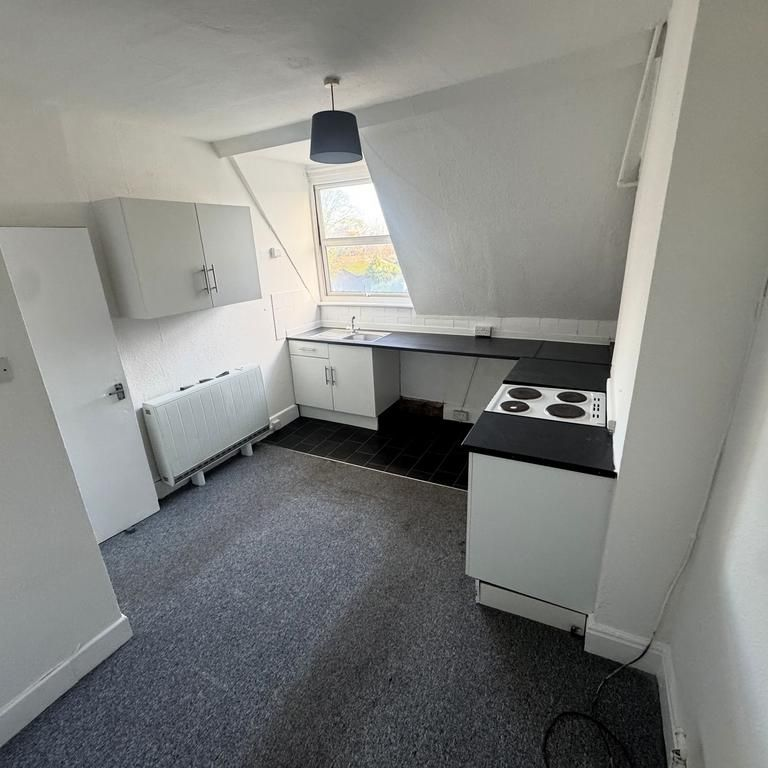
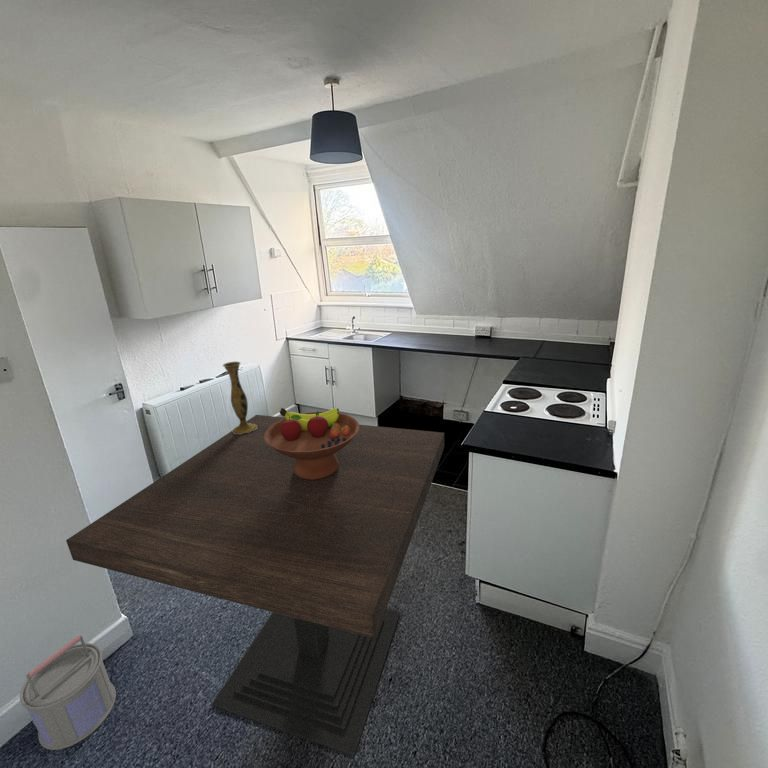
+ bucket [19,634,117,751]
+ fruit bowl [264,407,360,480]
+ vase [222,360,257,434]
+ dining table [65,414,445,757]
